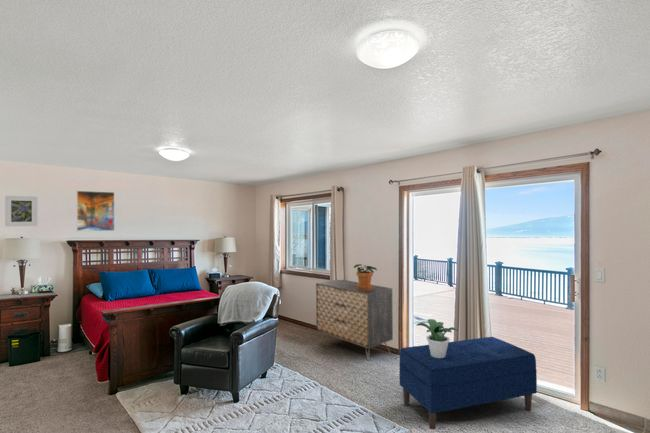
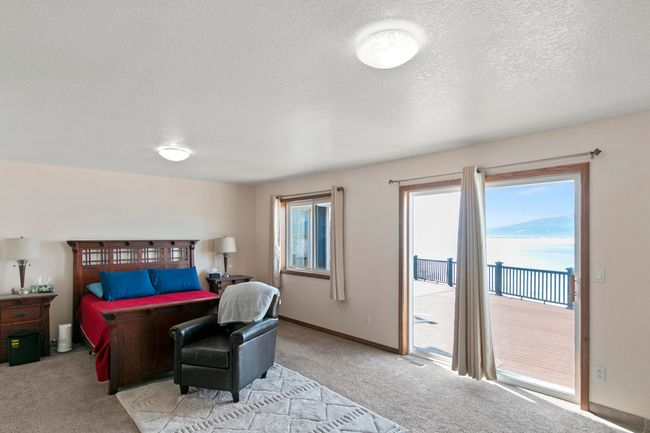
- potted plant [353,263,378,290]
- bench [398,336,538,430]
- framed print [4,195,38,227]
- dresser [315,279,394,362]
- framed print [76,190,115,232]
- potted plant [415,318,459,358]
